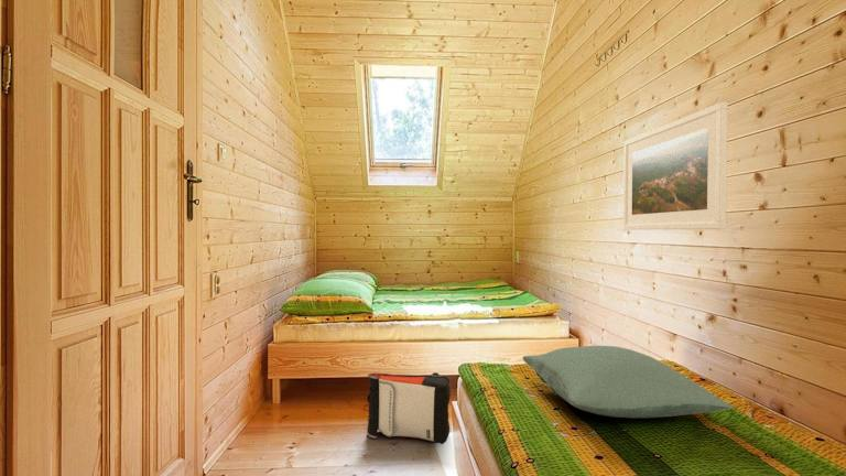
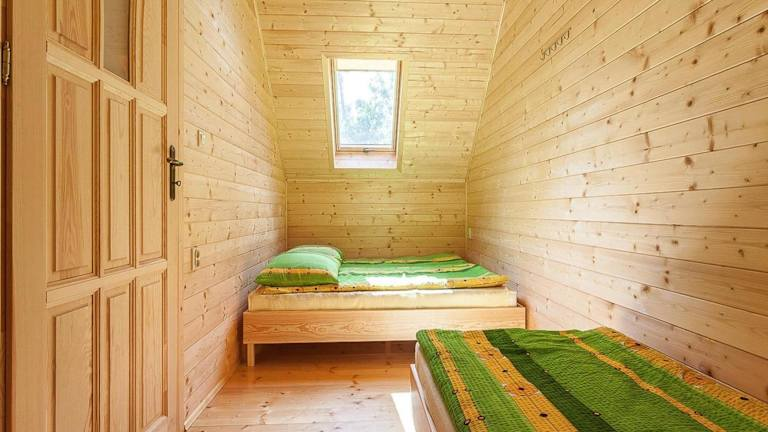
- pillow [522,345,735,419]
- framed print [622,101,729,231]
- backpack [366,371,452,445]
